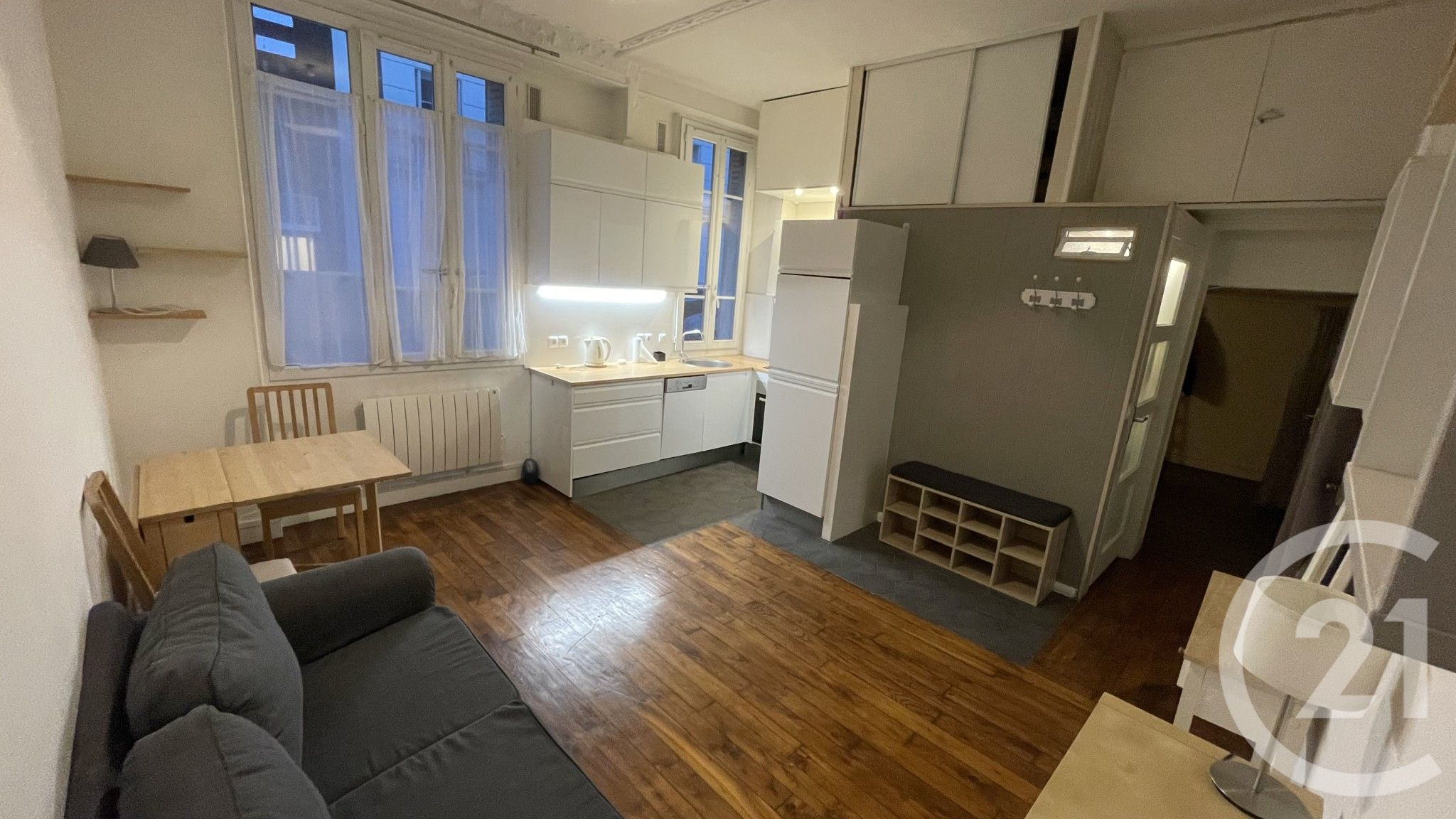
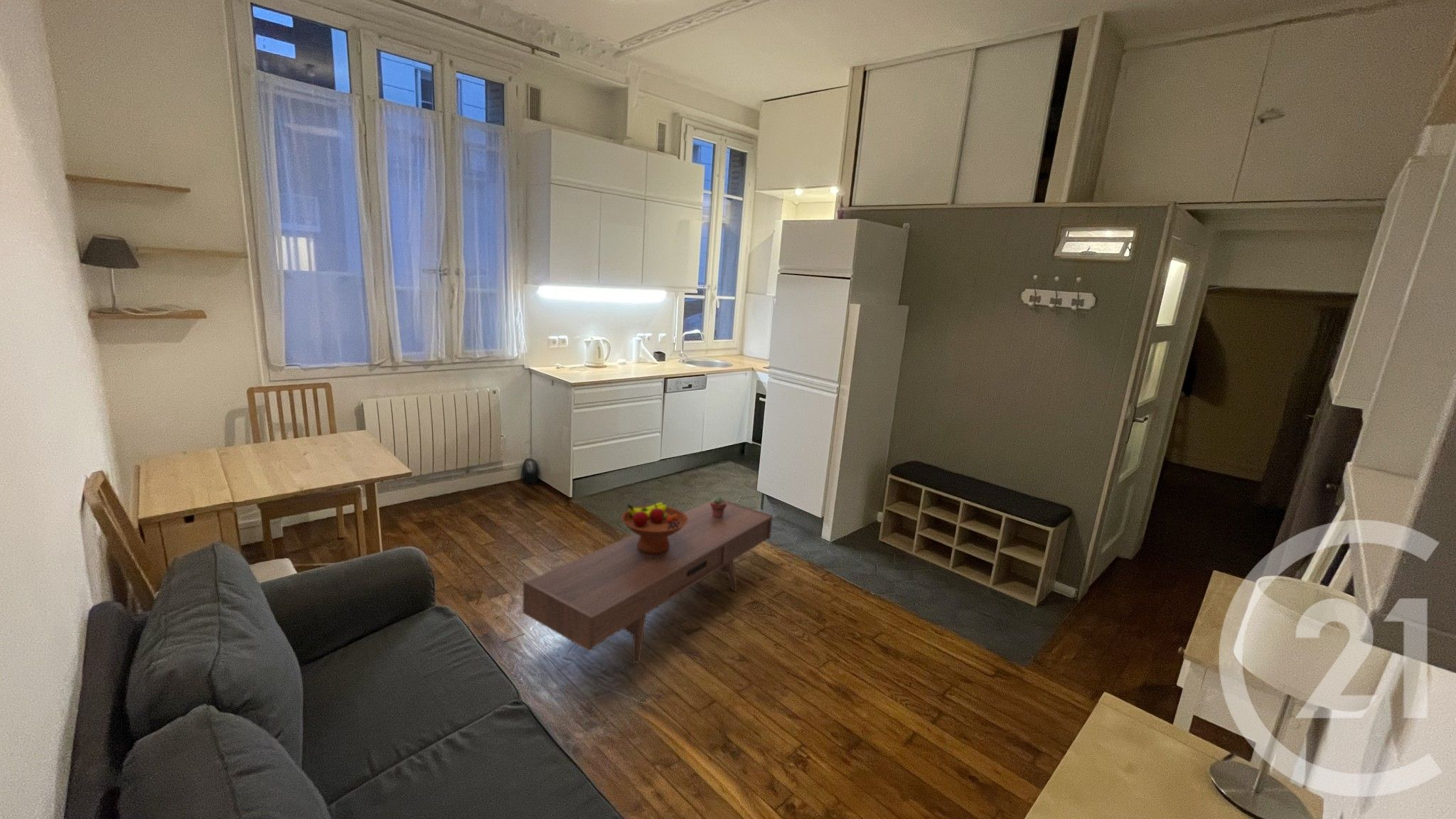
+ fruit bowl [621,502,687,554]
+ potted succulent [710,496,727,518]
+ coffee table [523,498,774,664]
